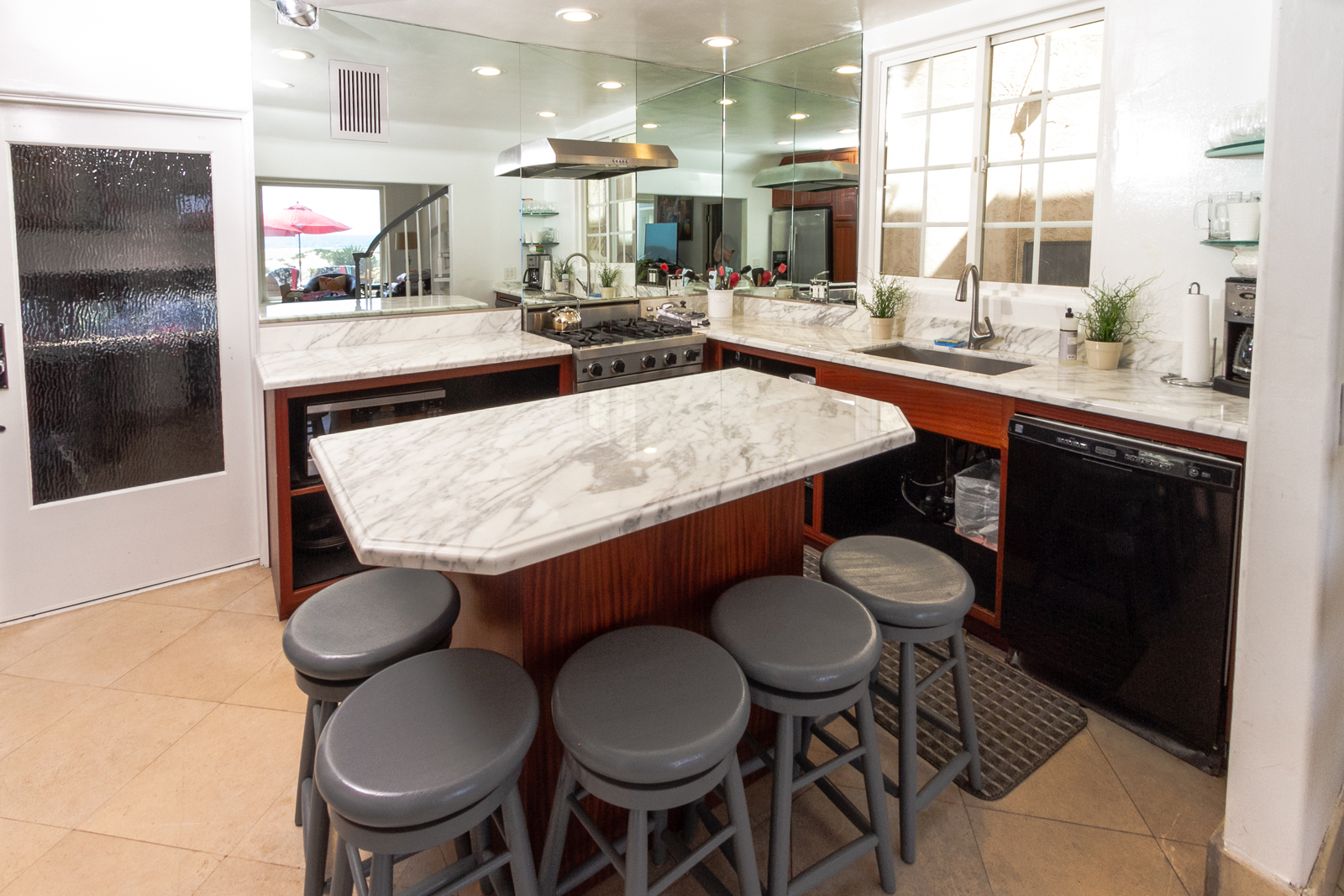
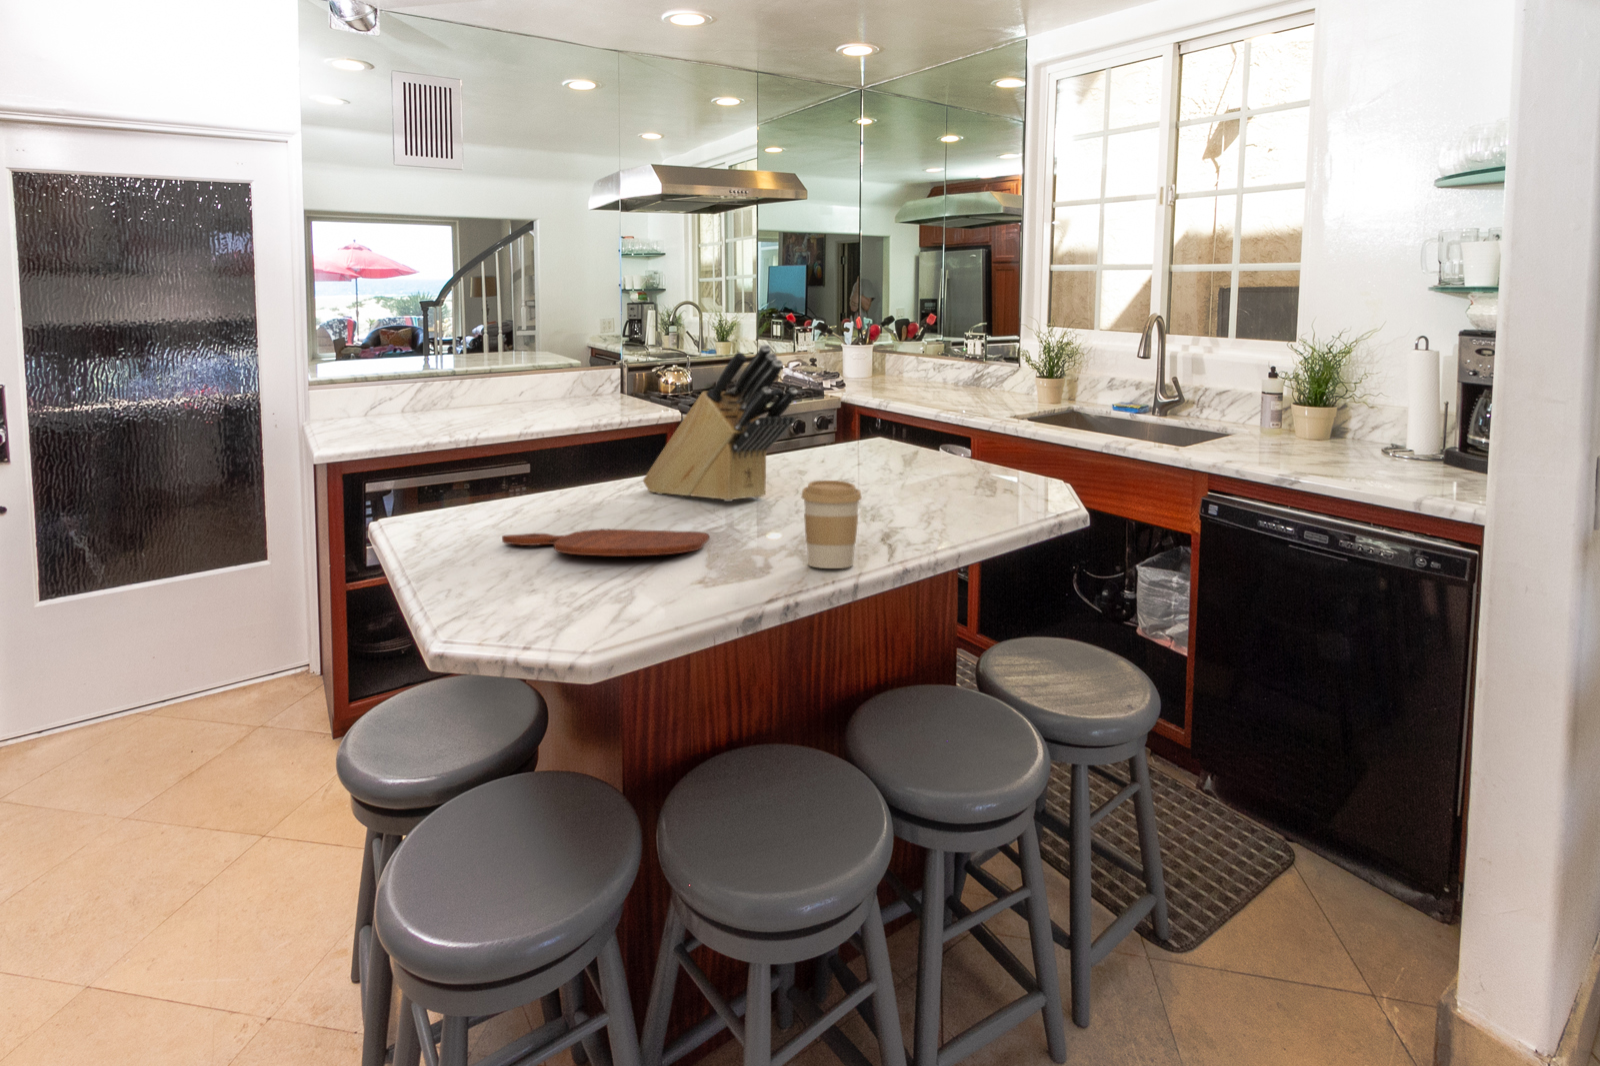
+ cutting board [501,527,710,558]
+ coffee cup [800,479,863,570]
+ knife block [642,344,799,502]
